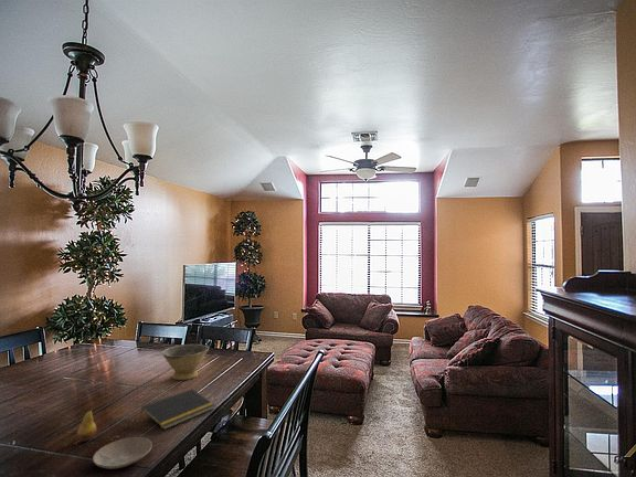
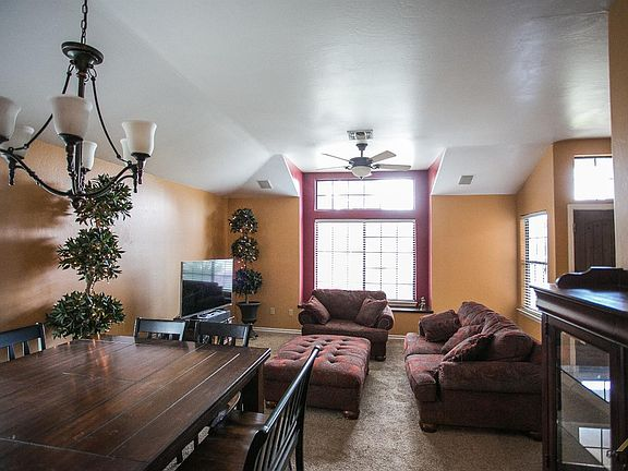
- fruit [76,401,98,443]
- notepad [139,388,215,431]
- plate [92,436,153,470]
- bowl [161,343,210,381]
